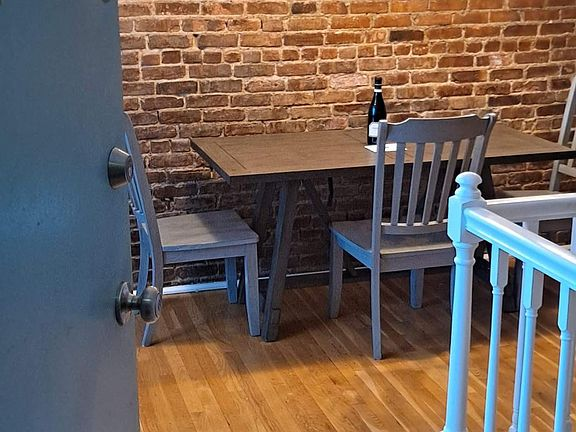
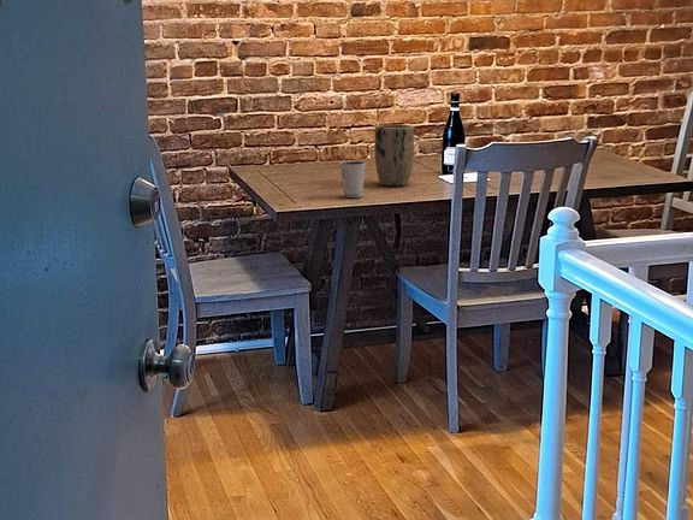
+ plant pot [373,124,415,188]
+ dixie cup [338,160,367,199]
